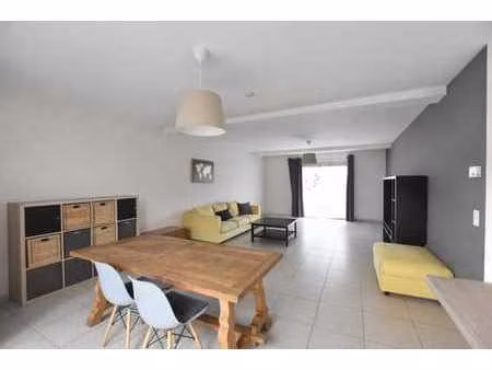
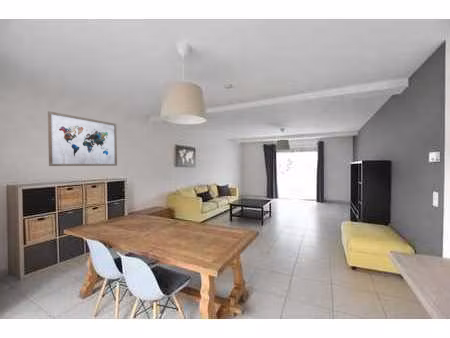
+ wall art [47,110,118,167]
